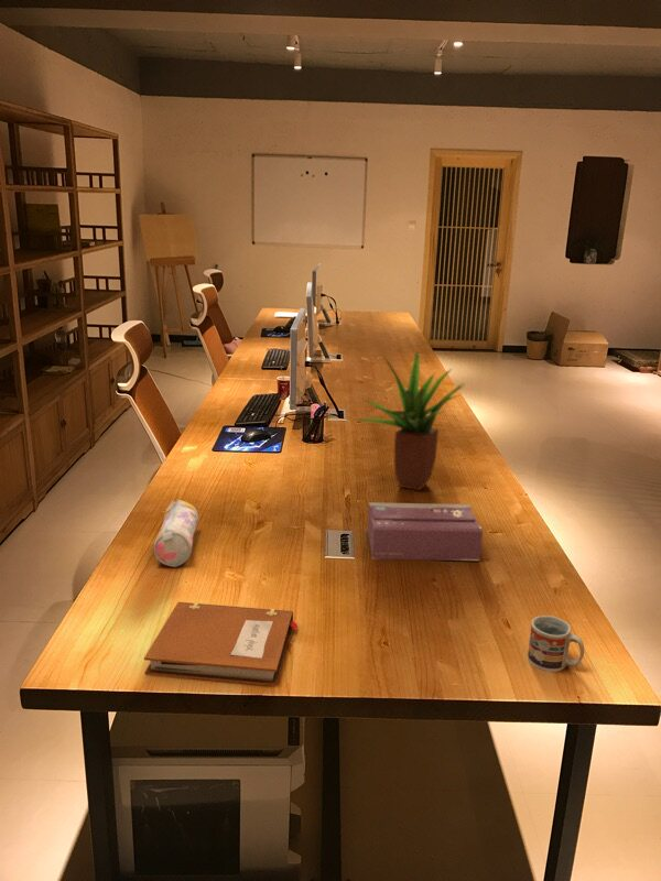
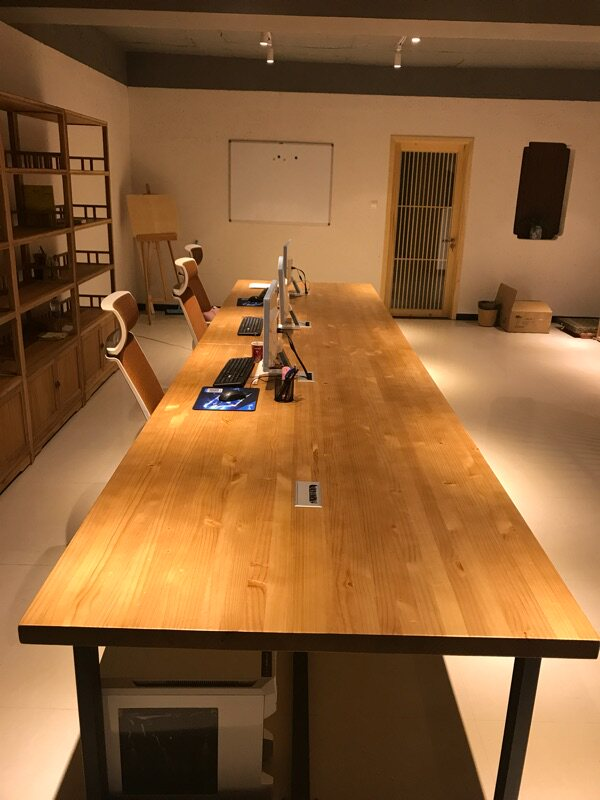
- notebook [143,601,300,687]
- potted plant [351,350,466,492]
- pencil case [153,499,199,568]
- tissue box [367,501,484,562]
- cup [527,614,585,673]
